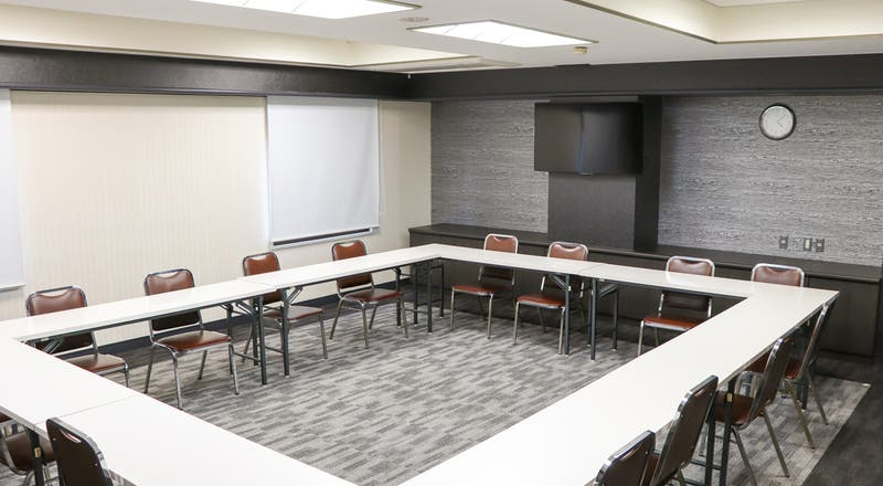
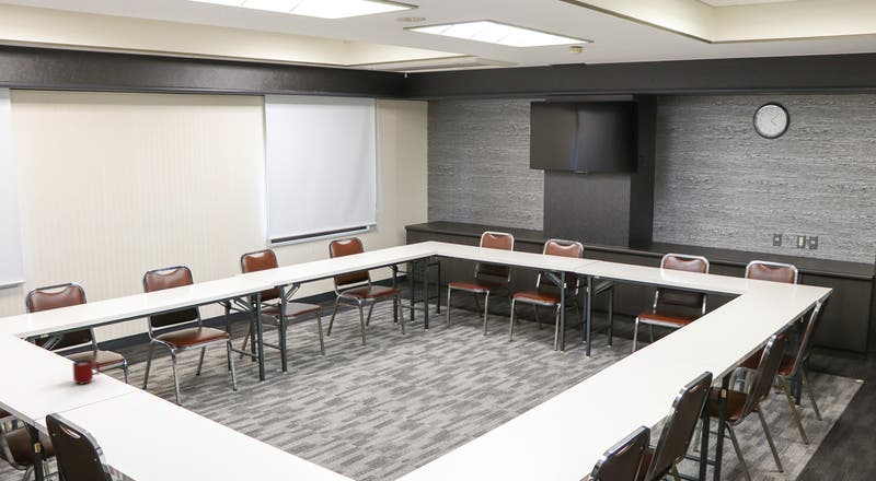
+ mug [71,359,101,385]
